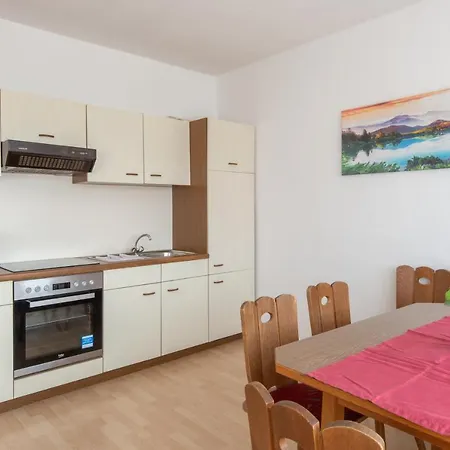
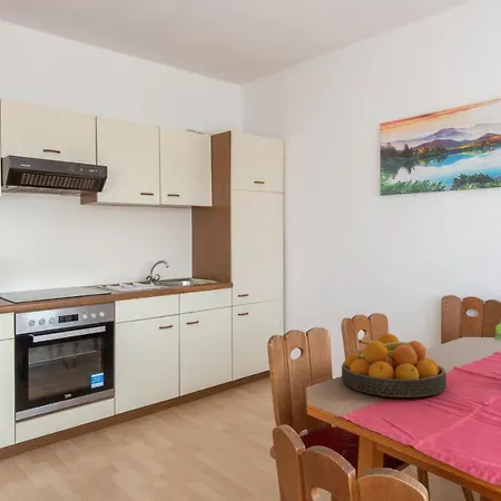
+ fruit bowl [341,333,448,399]
